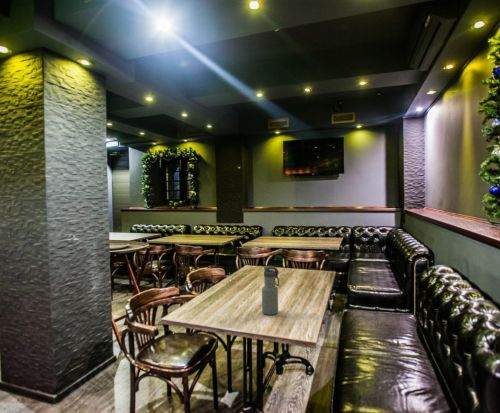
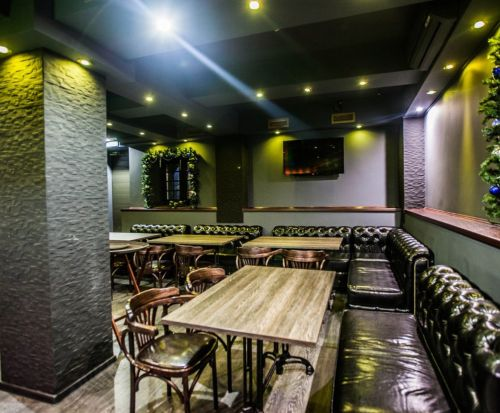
- water bottle [261,265,280,316]
